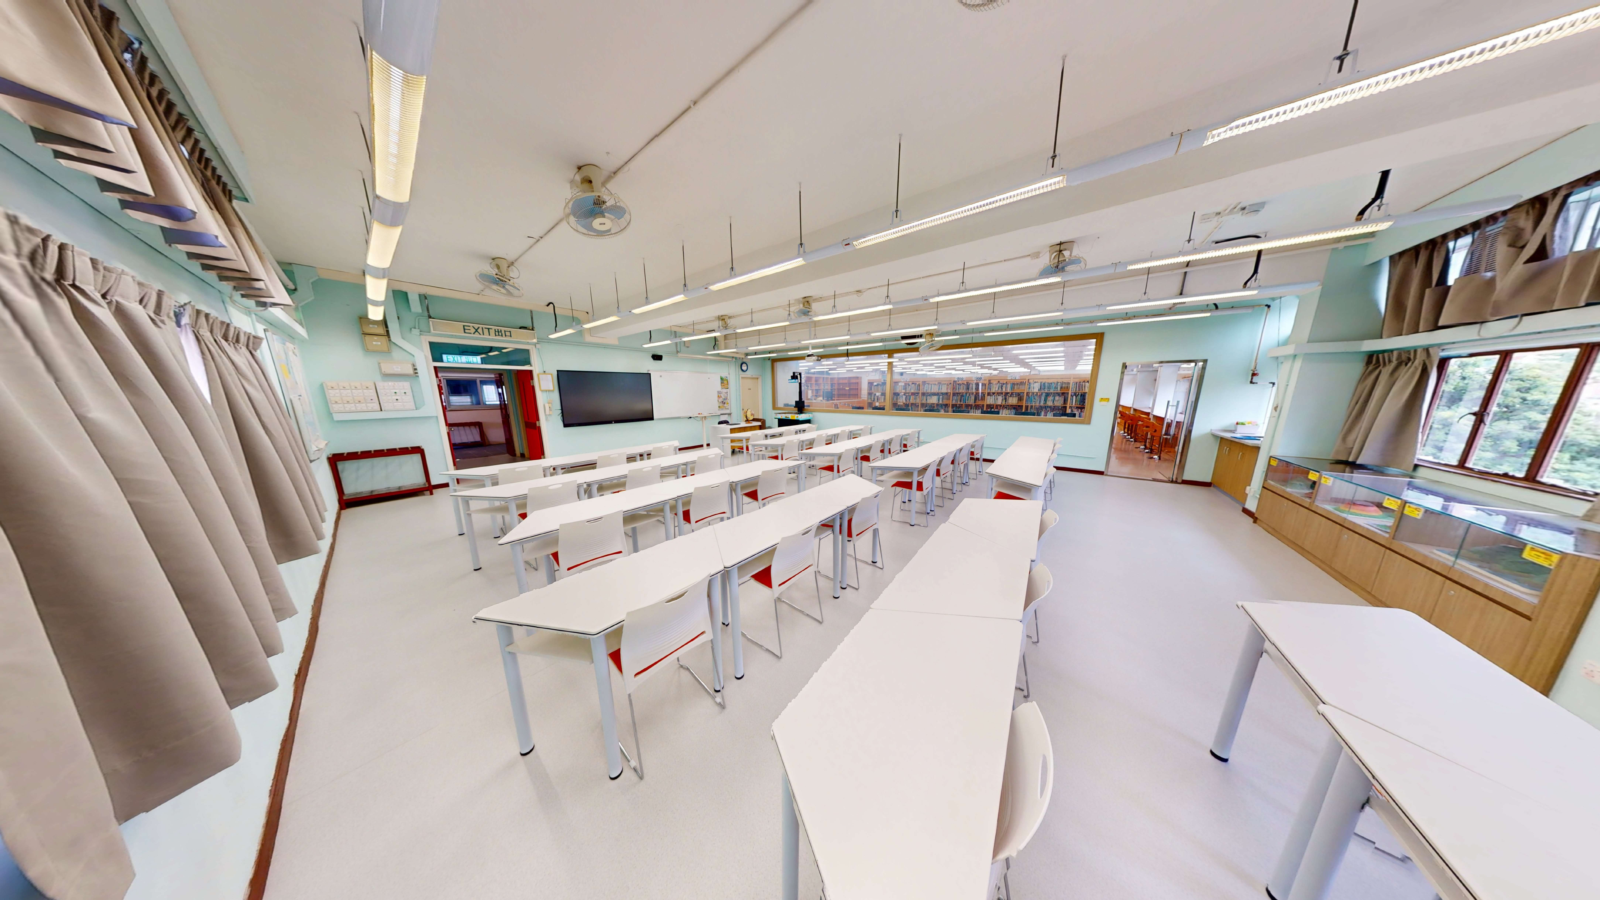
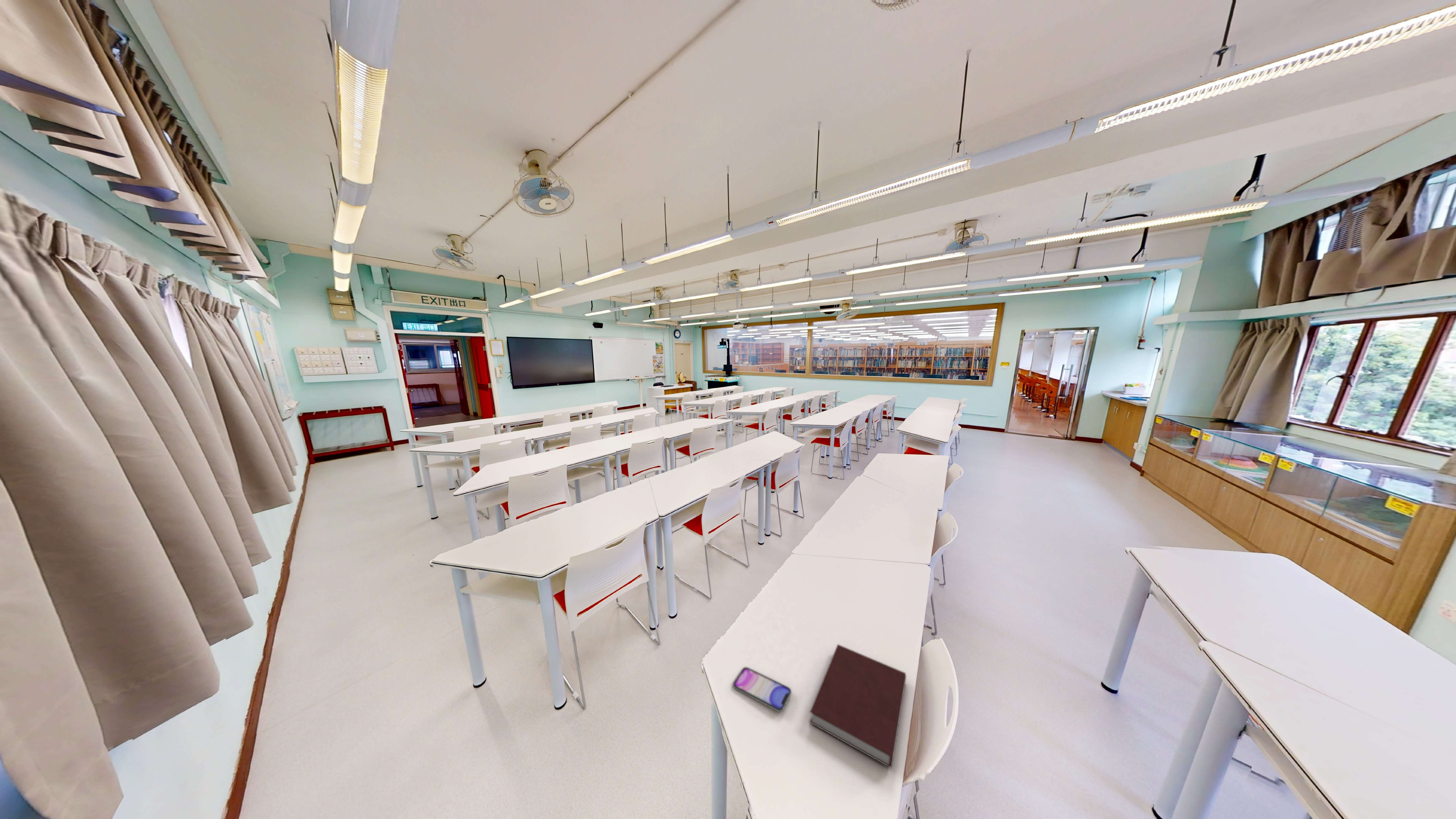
+ notebook [809,644,906,769]
+ smartphone [732,667,792,712]
